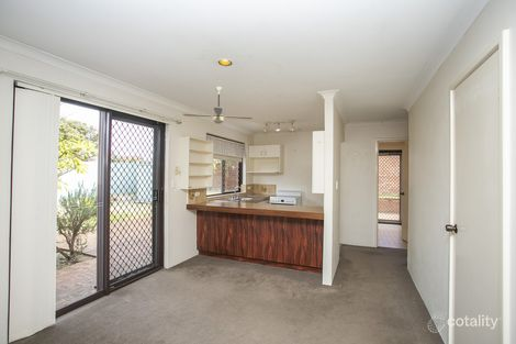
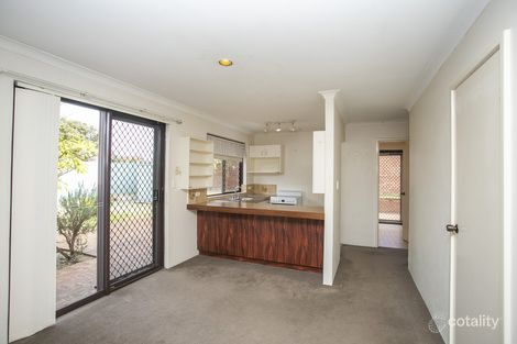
- ceiling fan [182,86,254,124]
